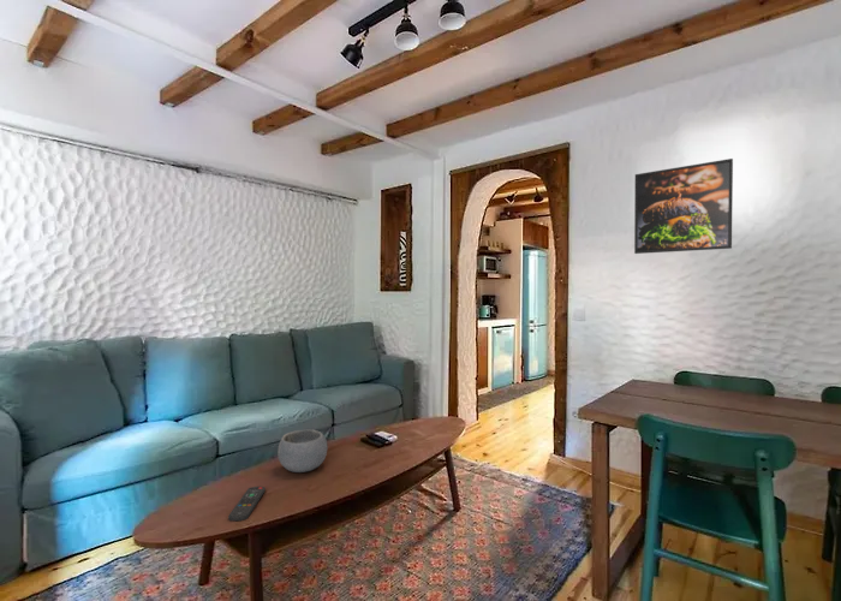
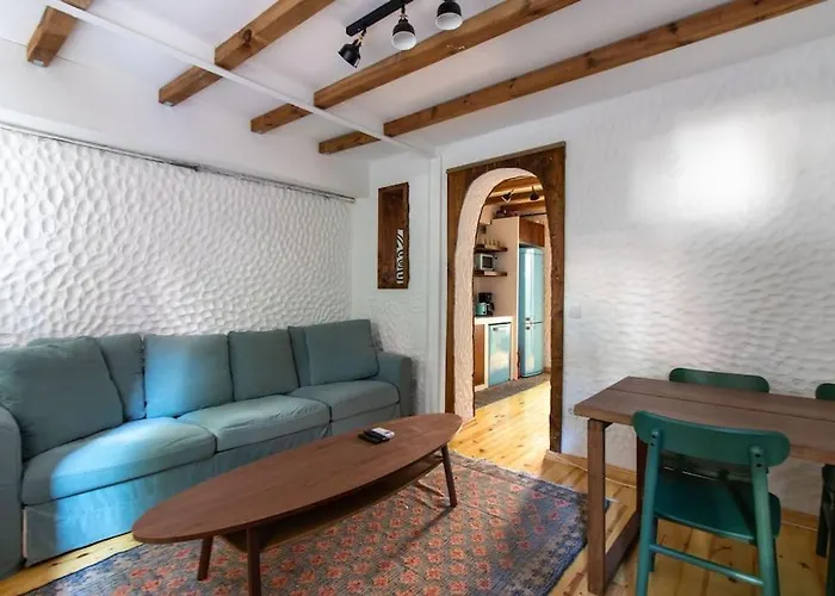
- bowl [276,429,329,474]
- remote control [227,486,267,522]
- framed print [633,157,734,255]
